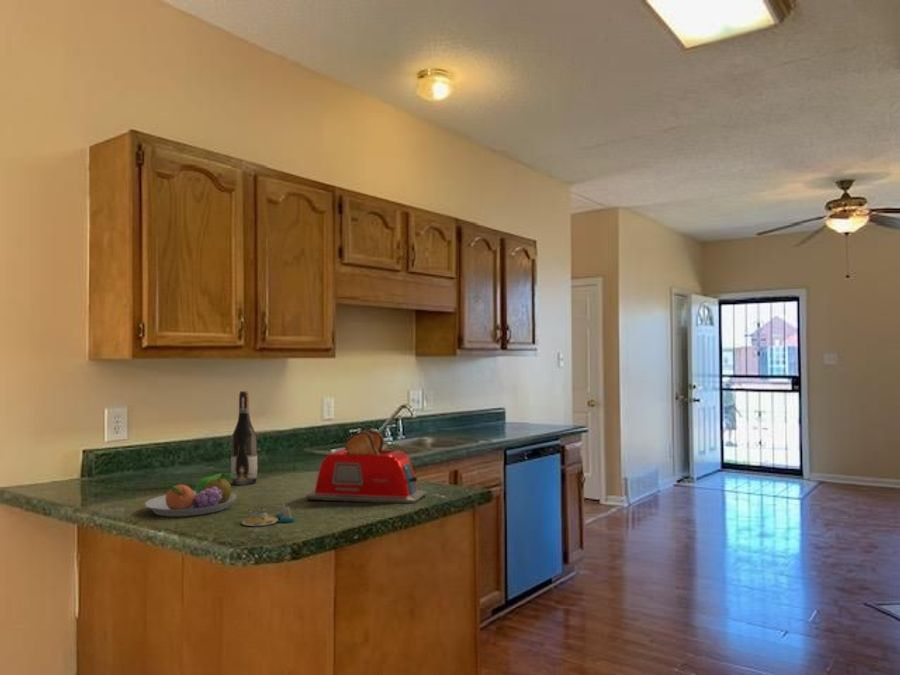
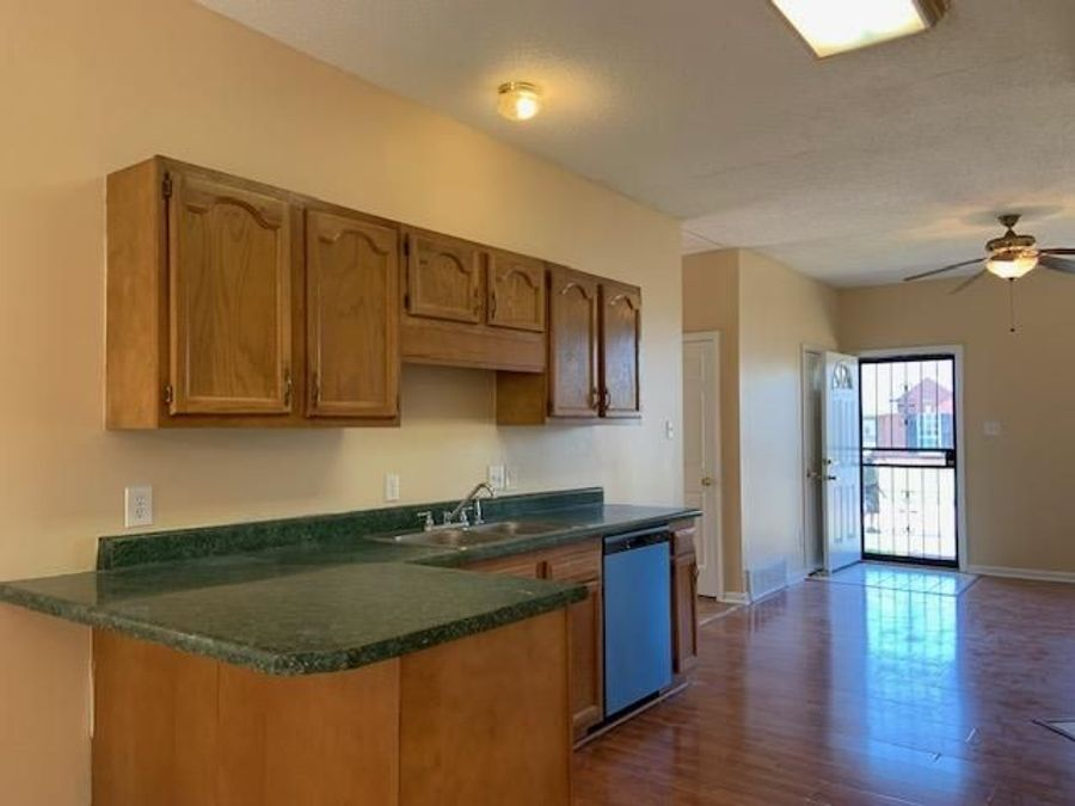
- toaster [305,429,427,504]
- wine bottle [230,390,259,486]
- salt and pepper shaker set [241,503,296,527]
- fruit bowl [144,472,238,517]
